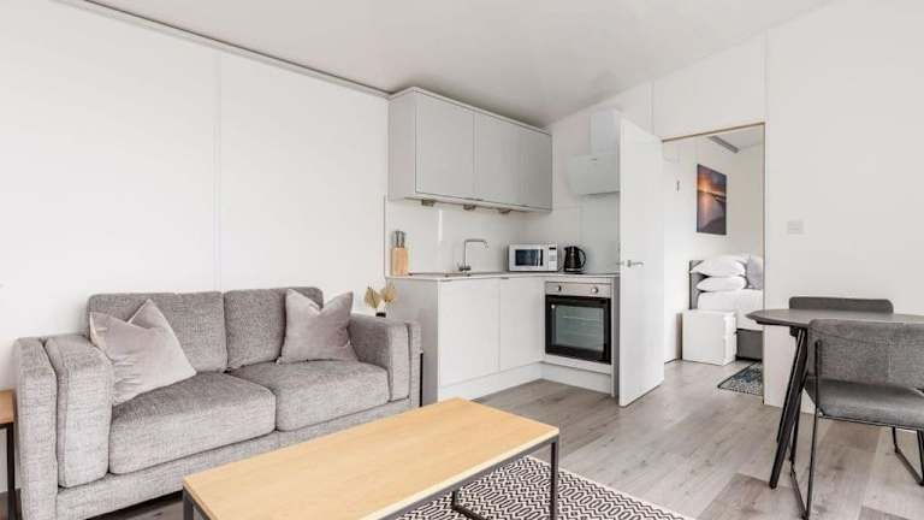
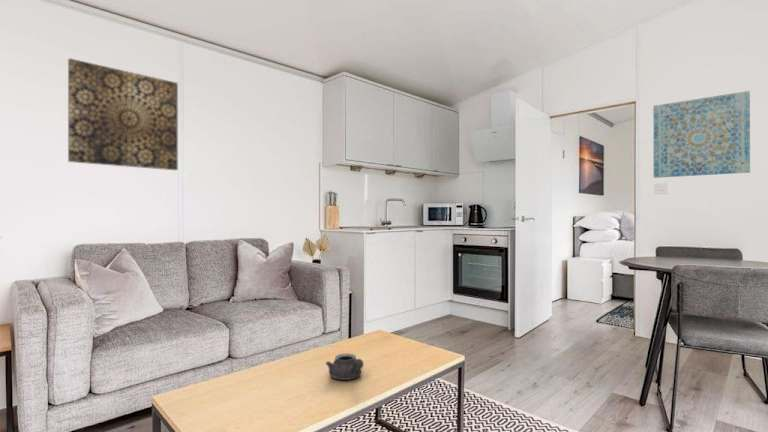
+ teapot [325,353,365,381]
+ wall art [67,57,179,171]
+ wall art [652,90,751,179]
